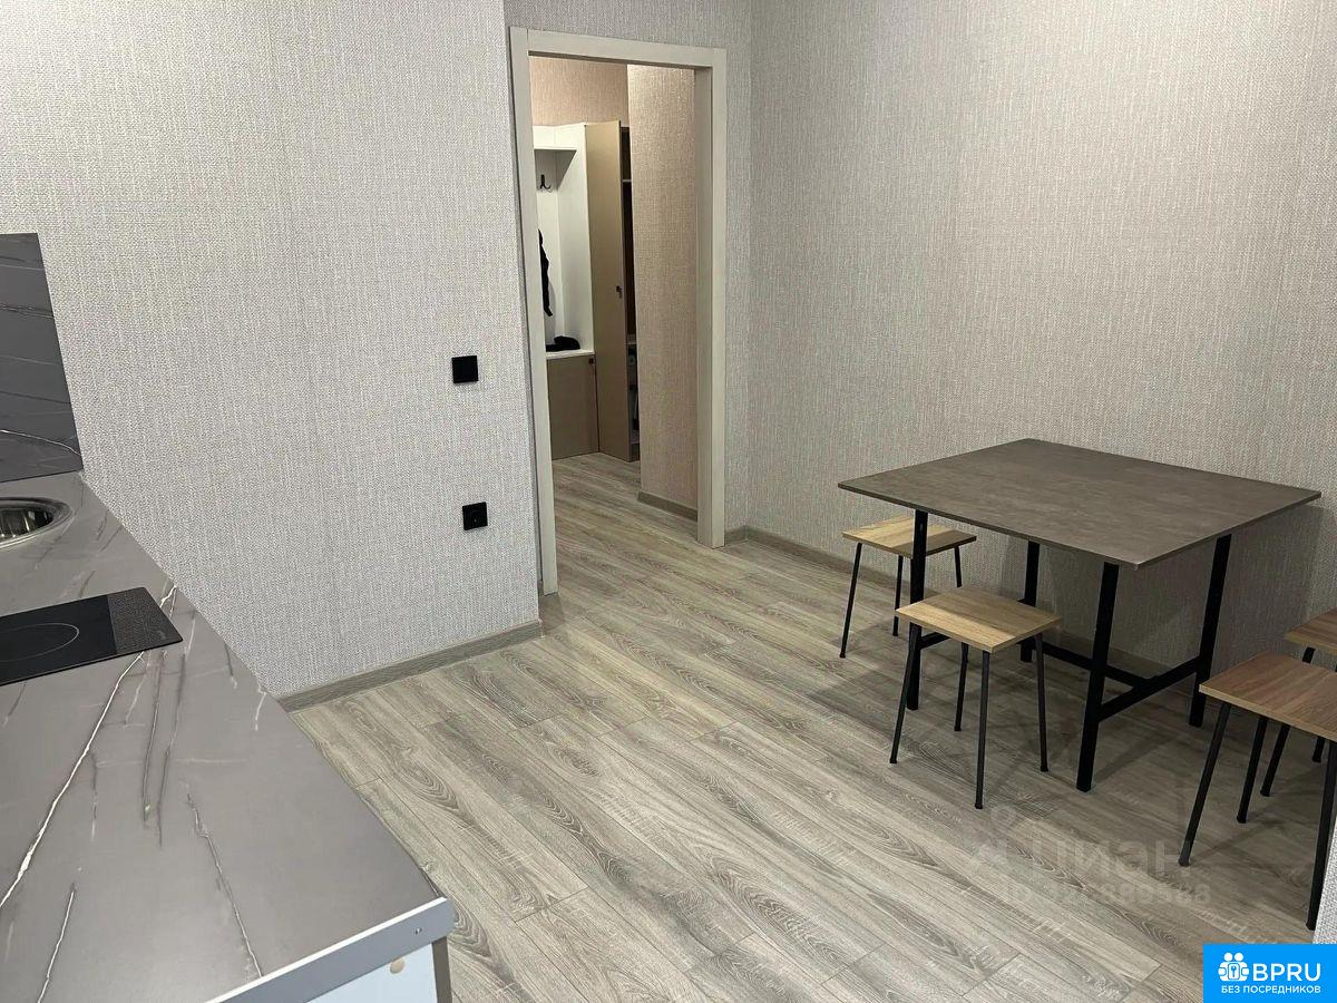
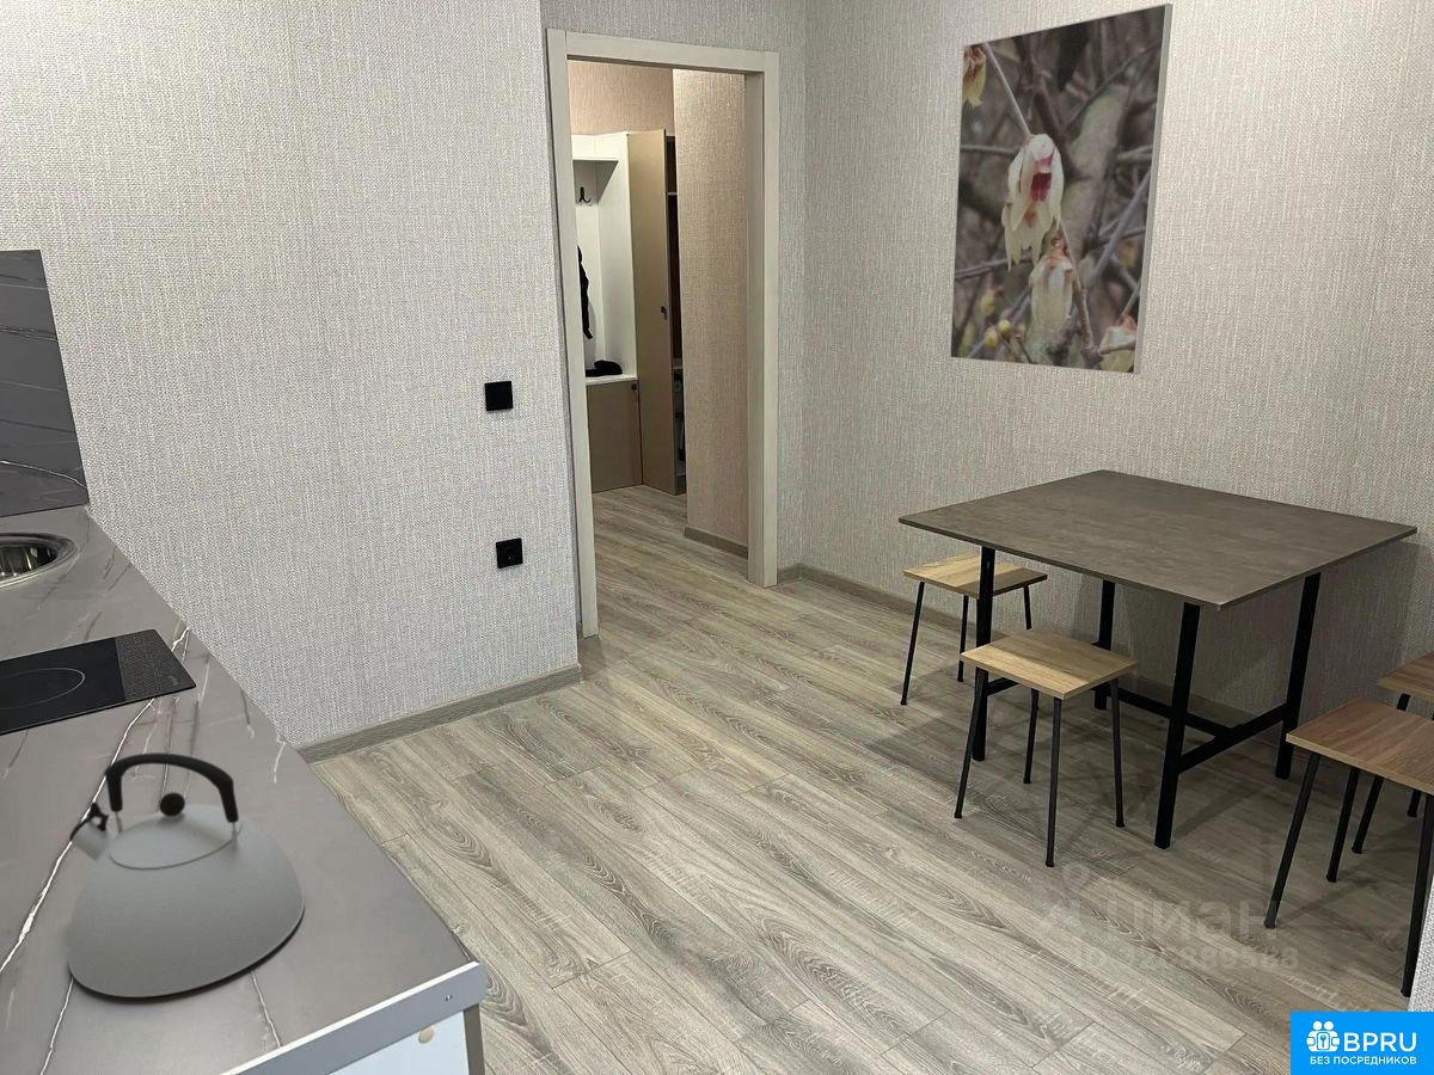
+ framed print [949,2,1173,376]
+ kettle [67,751,306,999]
